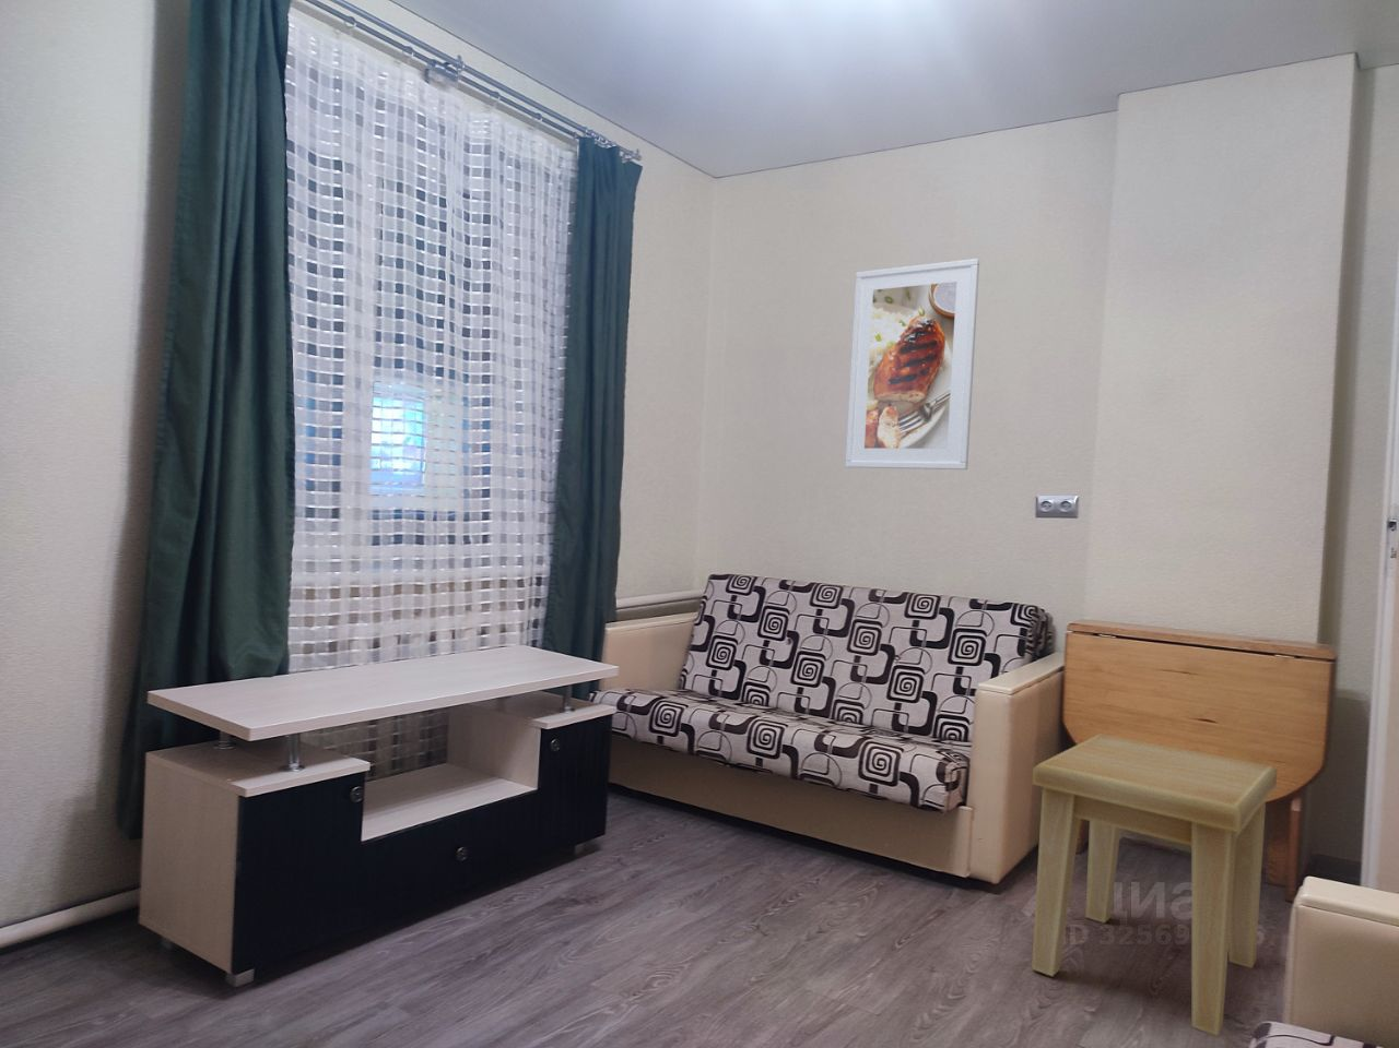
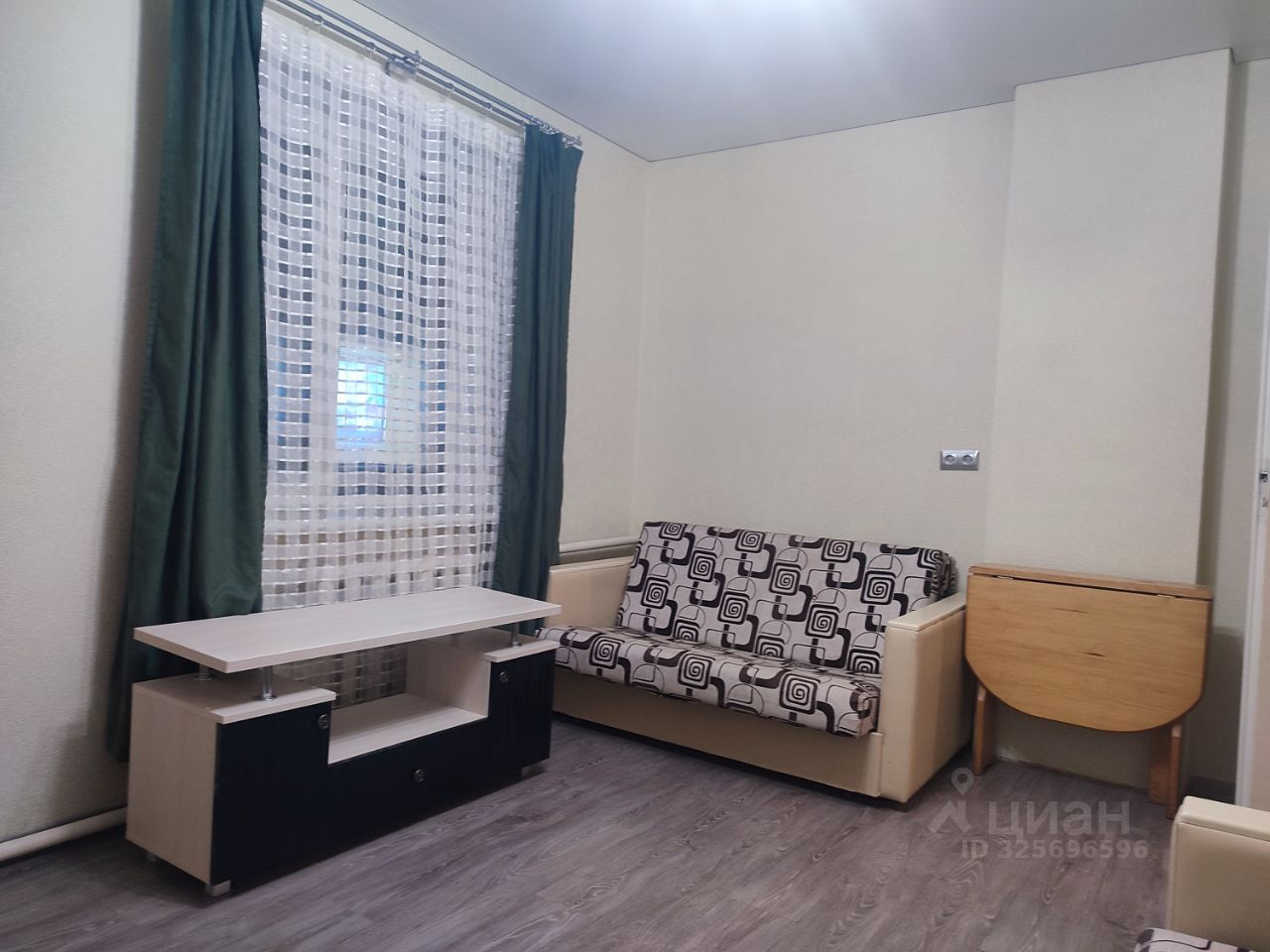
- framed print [844,258,980,470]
- side table [1031,732,1279,1037]
